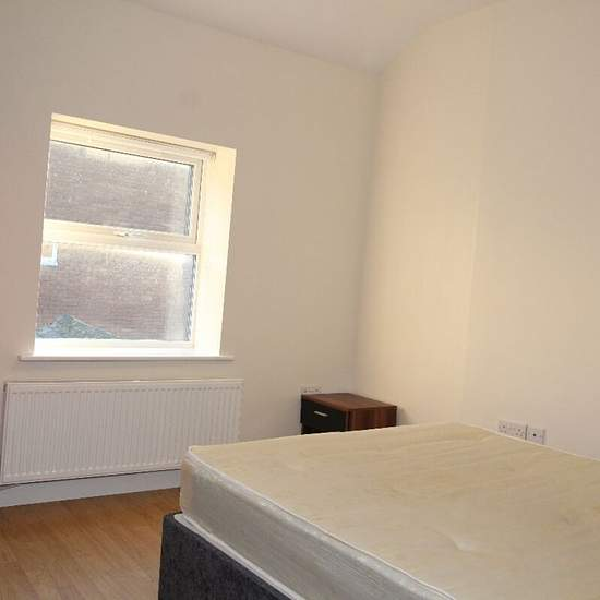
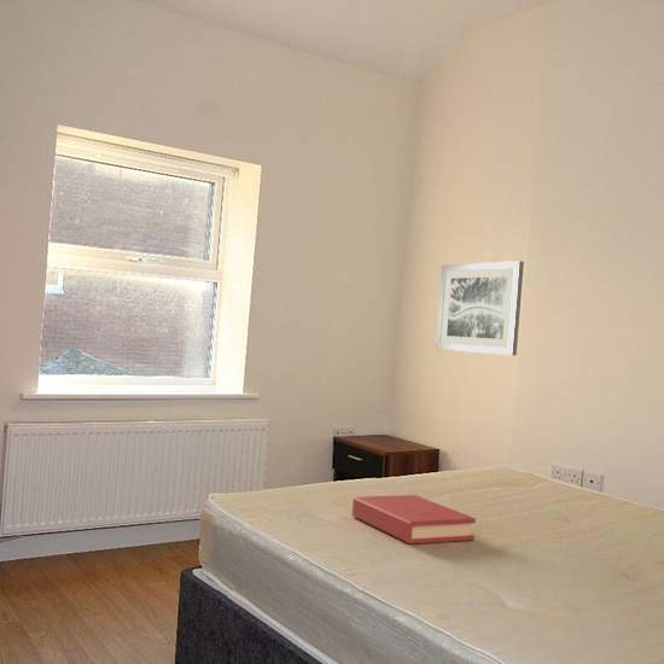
+ wall art [433,260,525,356]
+ hardback book [351,494,477,544]
